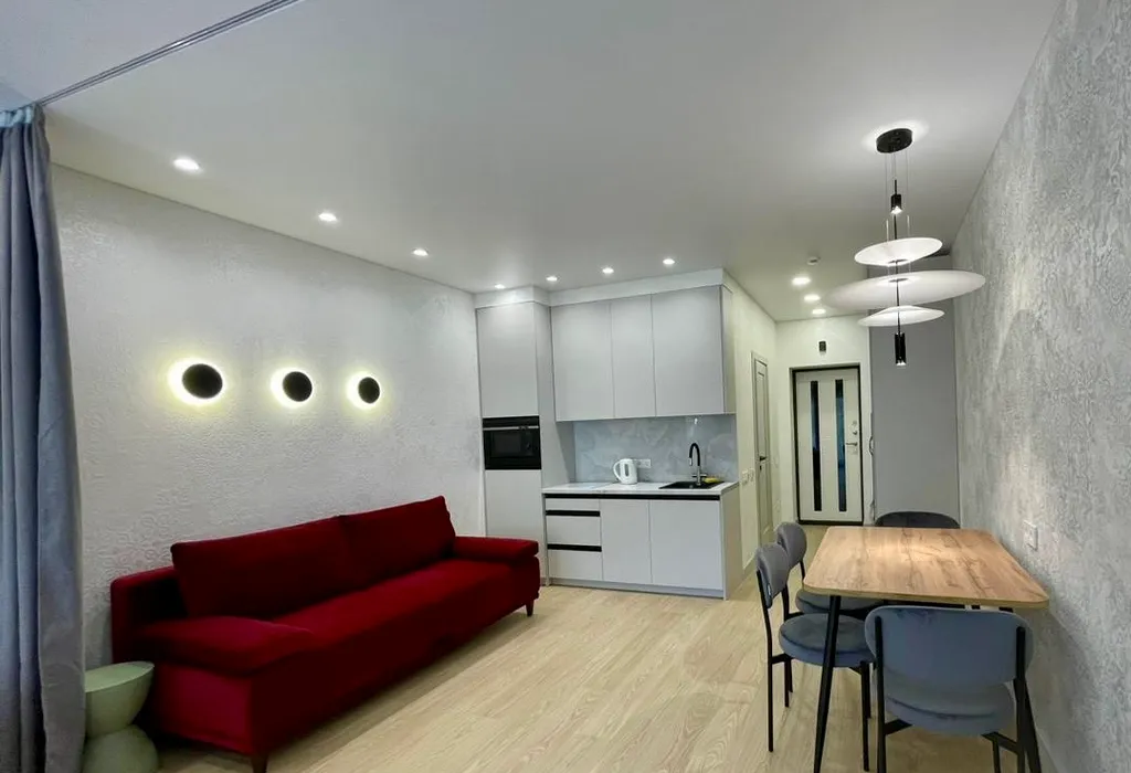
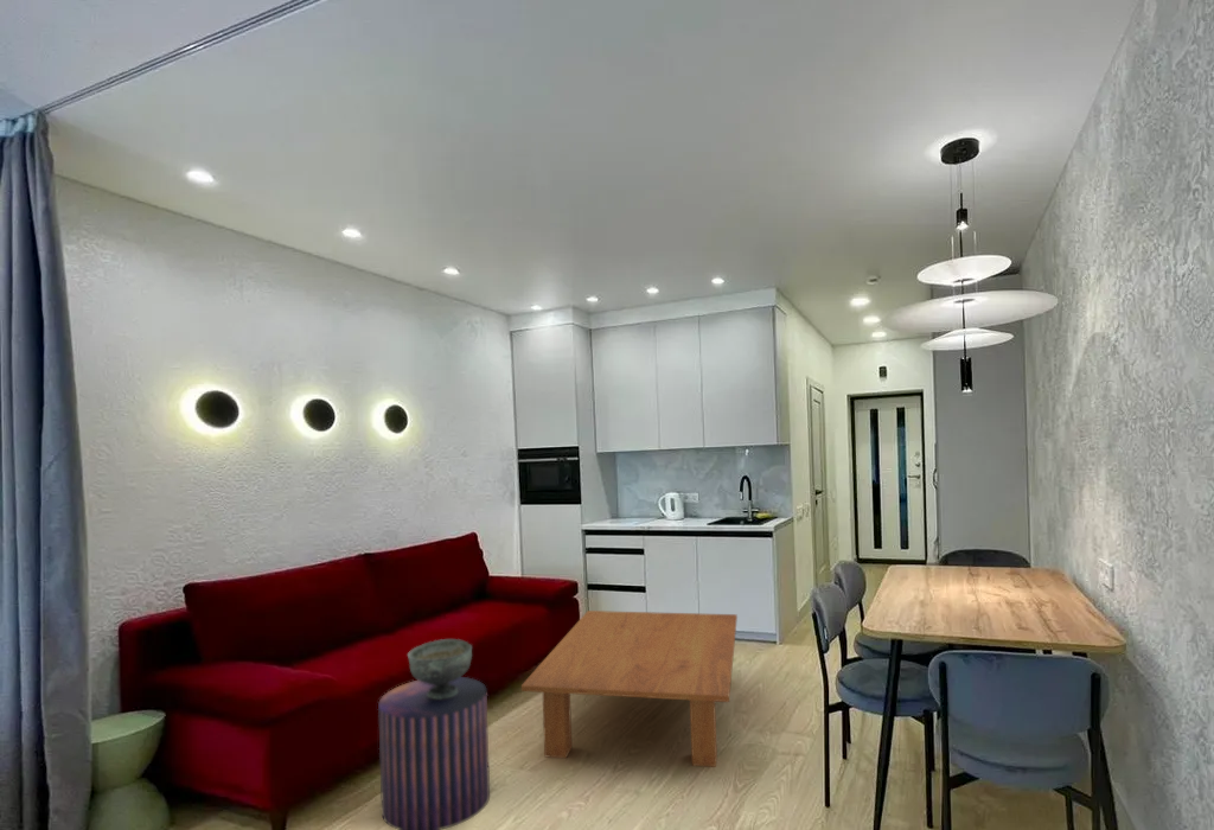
+ decorative bowl [407,638,473,700]
+ pouf [377,676,491,830]
+ coffee table [520,609,739,768]
